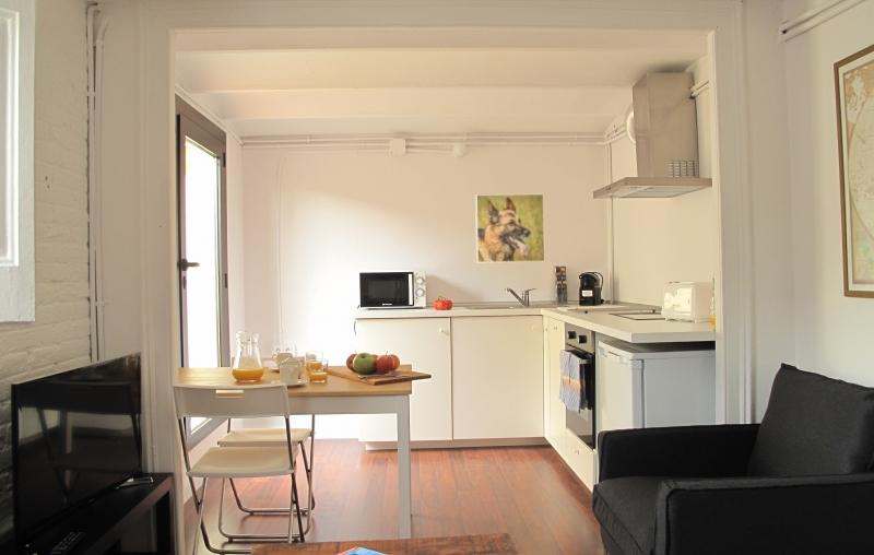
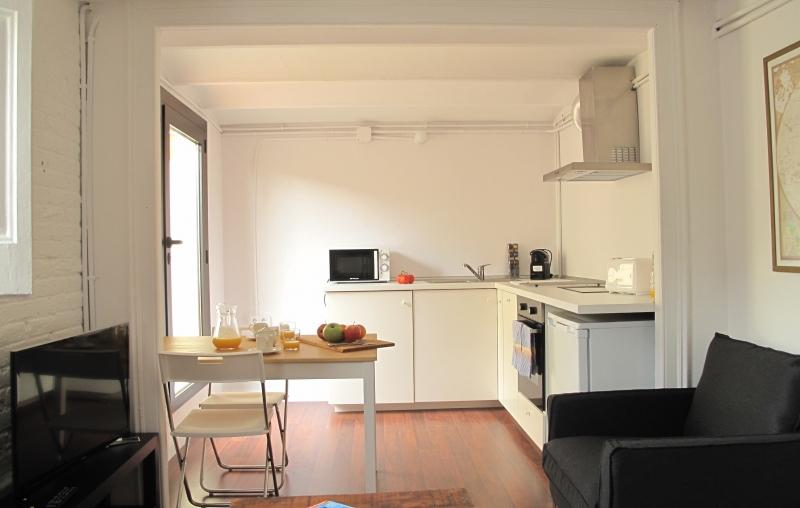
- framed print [474,193,546,263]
